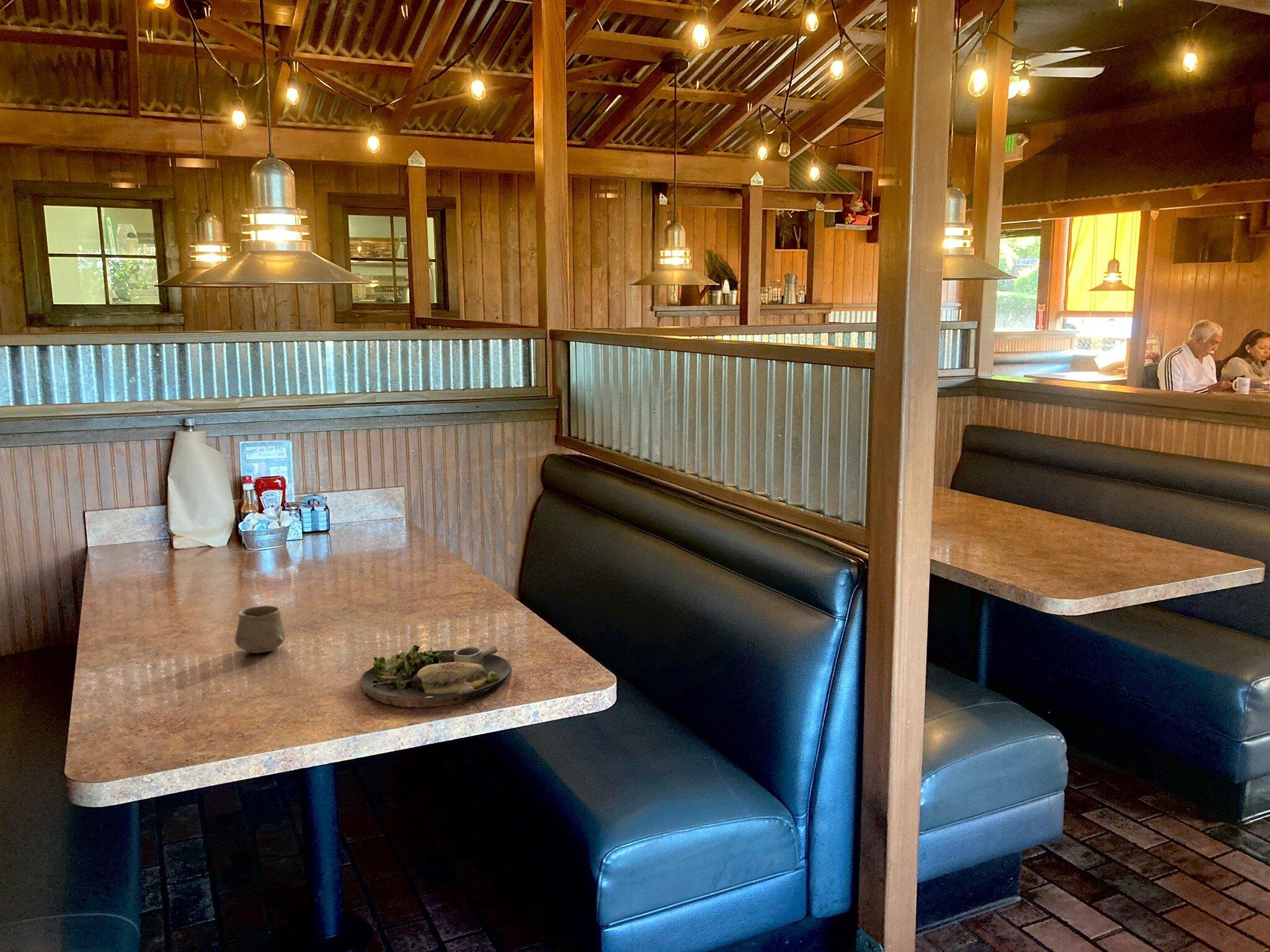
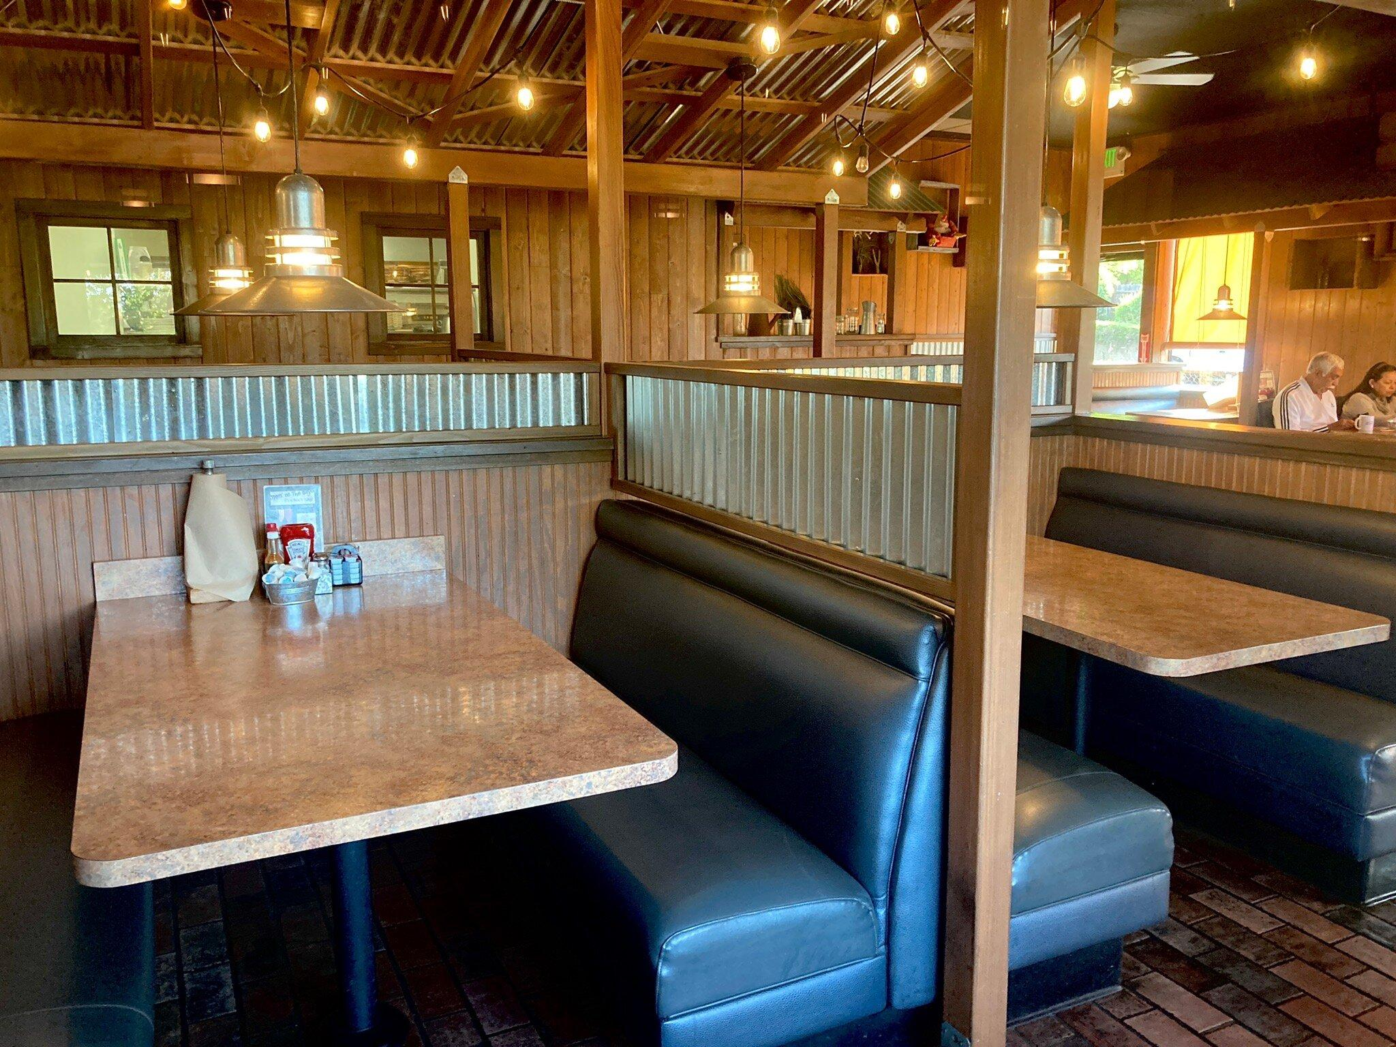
- dinner plate [360,645,512,708]
- cup [234,605,286,654]
